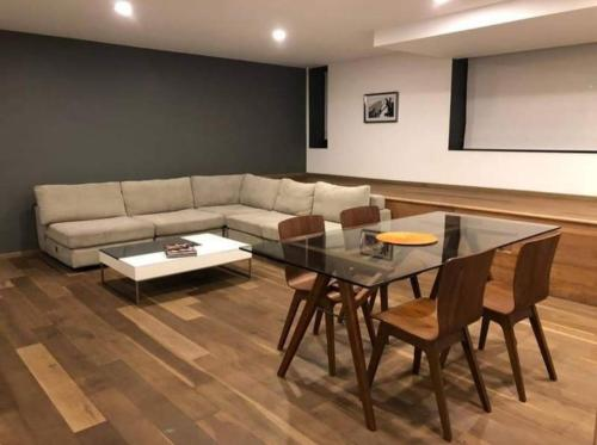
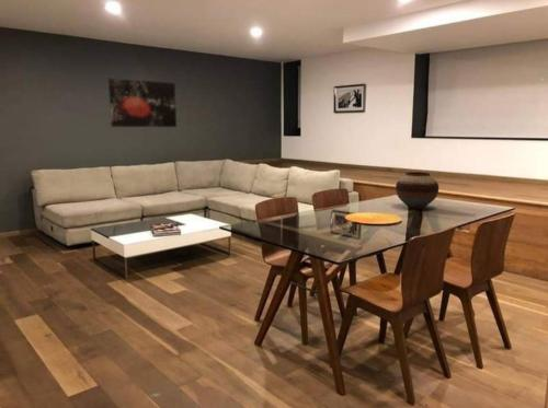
+ wall art [107,78,178,128]
+ vase [395,171,439,210]
